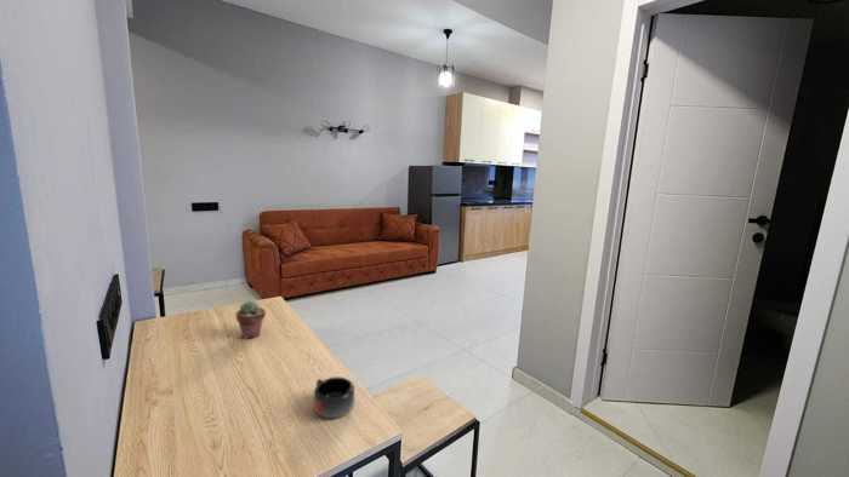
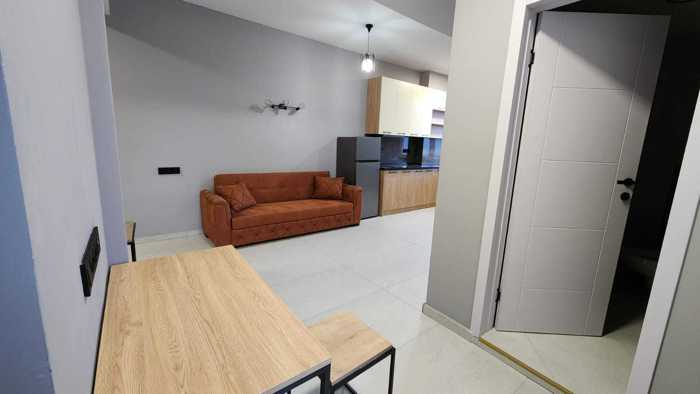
- potted succulent [234,300,267,340]
- mug [313,375,355,419]
